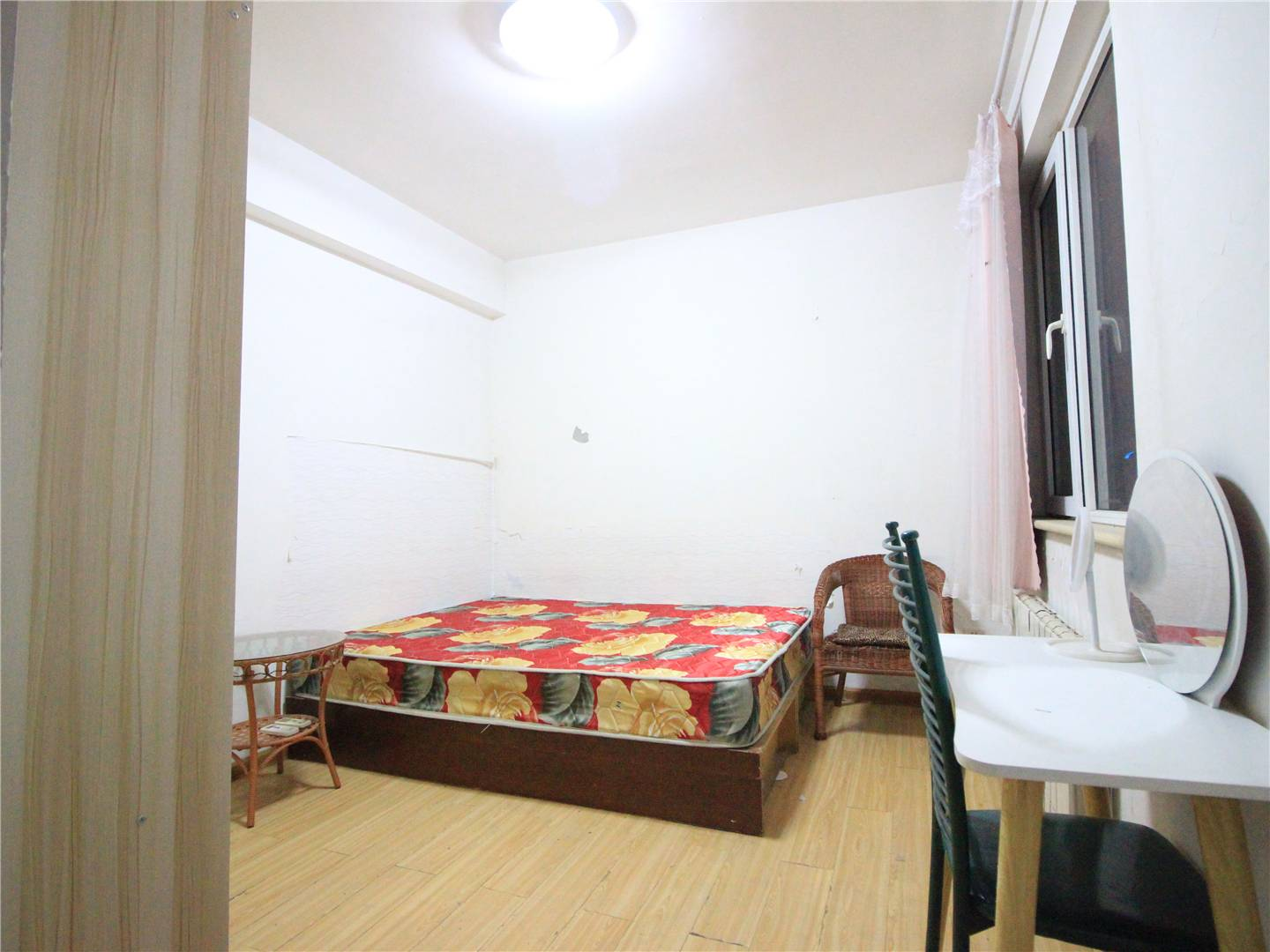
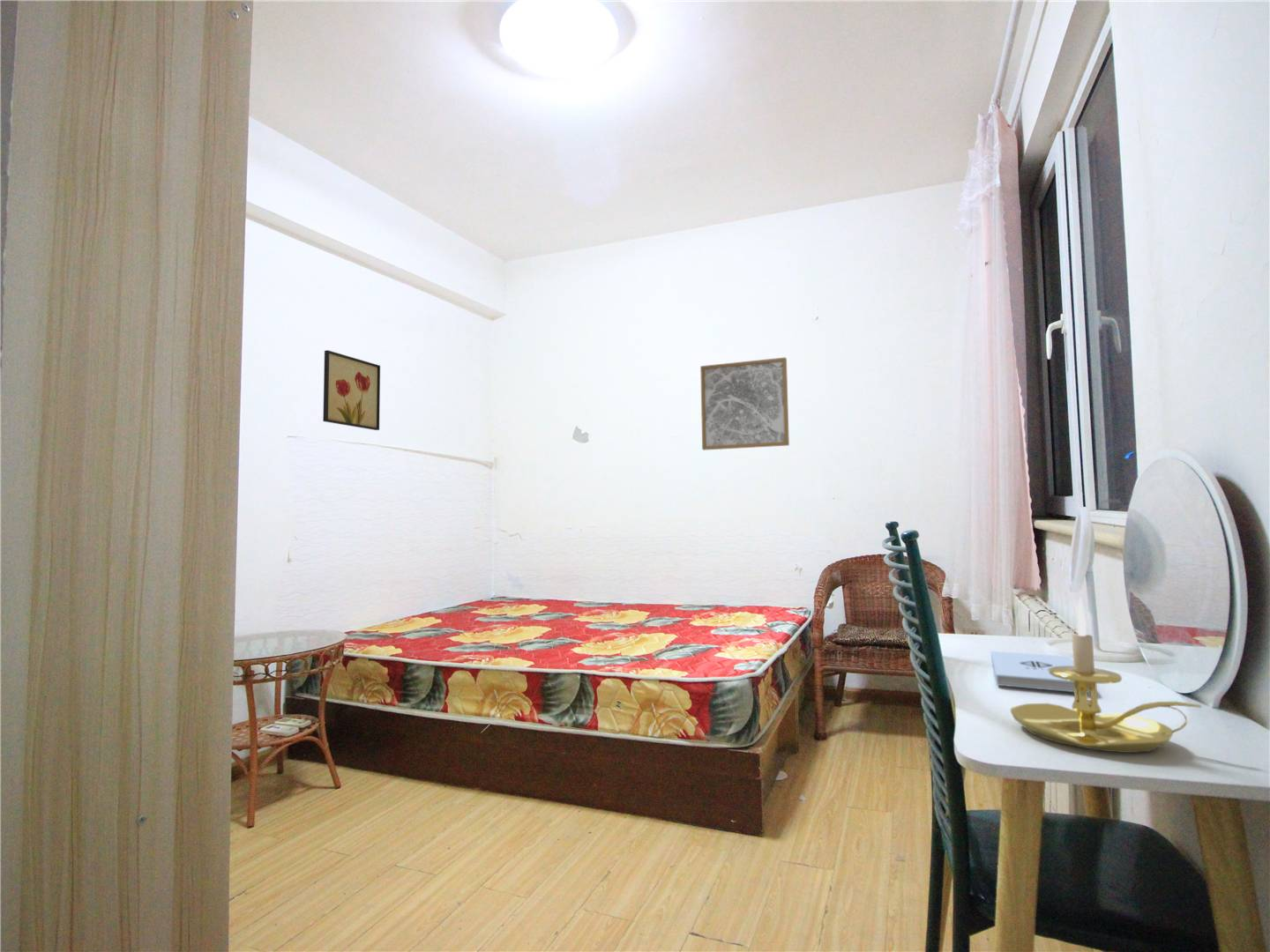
+ notepad [990,651,1090,693]
+ candle holder [1010,599,1202,754]
+ wall art [699,356,790,451]
+ wall art [322,349,381,431]
